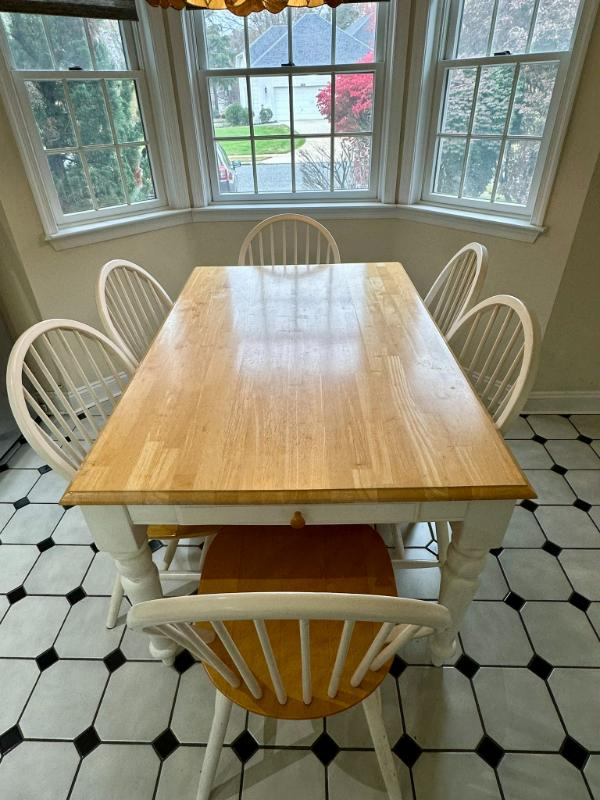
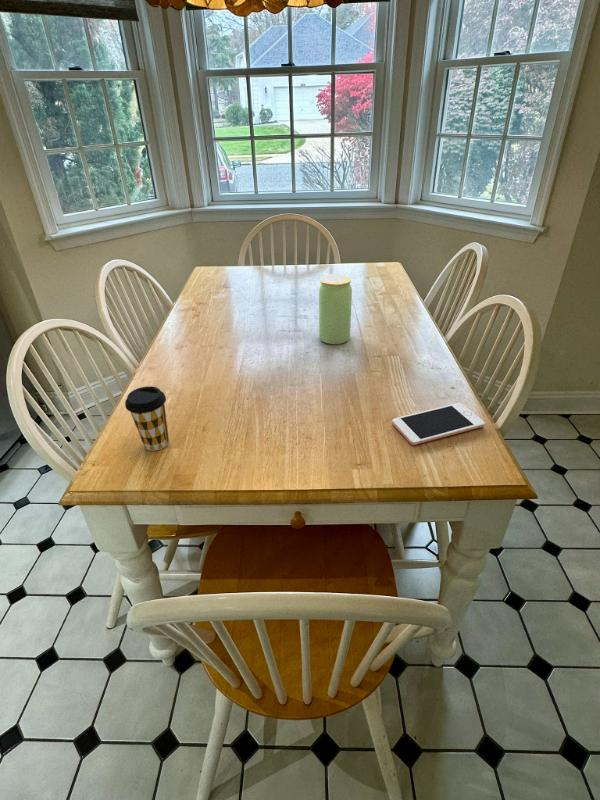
+ jar [318,273,353,345]
+ coffee cup [124,385,170,452]
+ cell phone [391,402,486,446]
